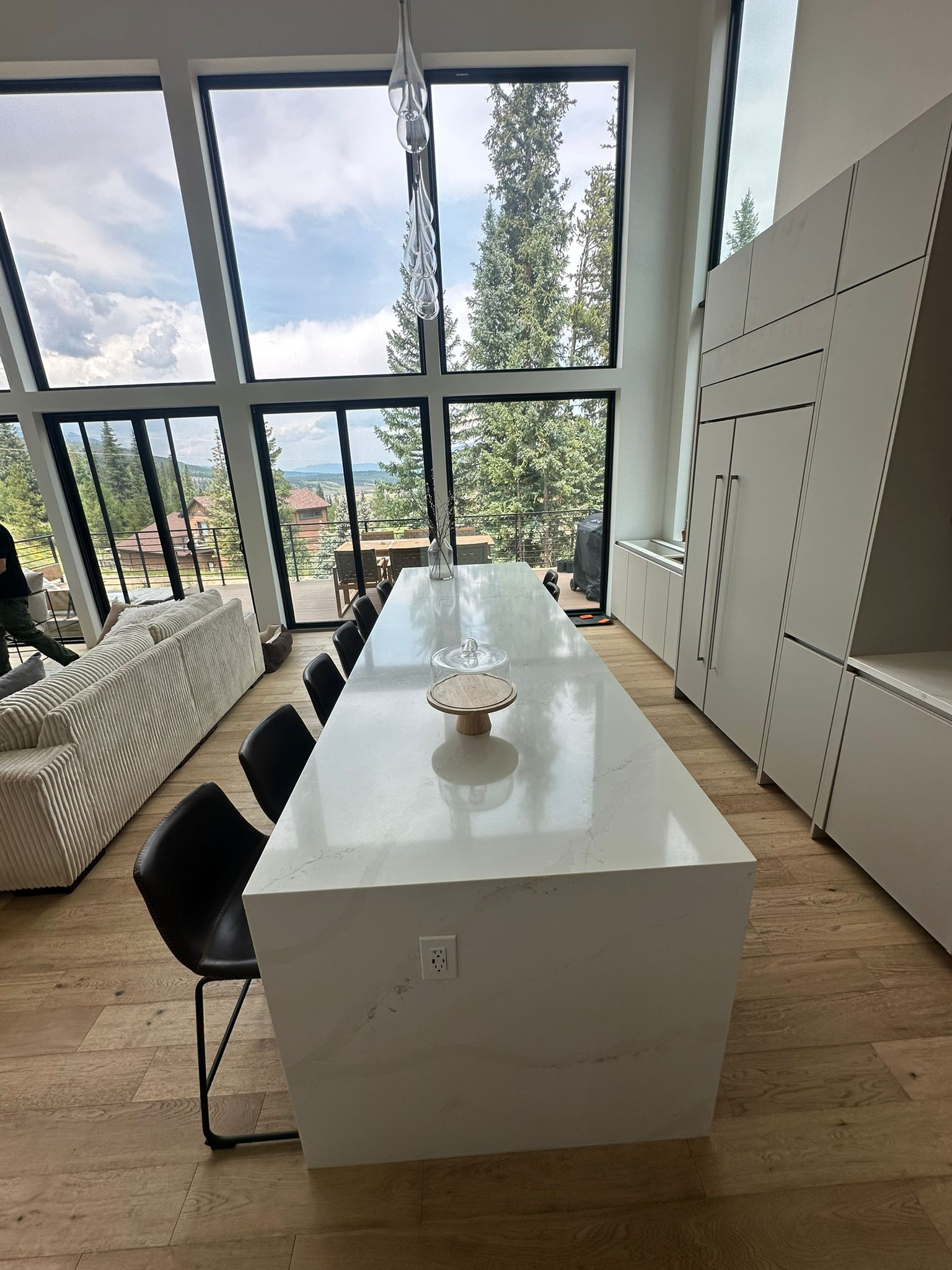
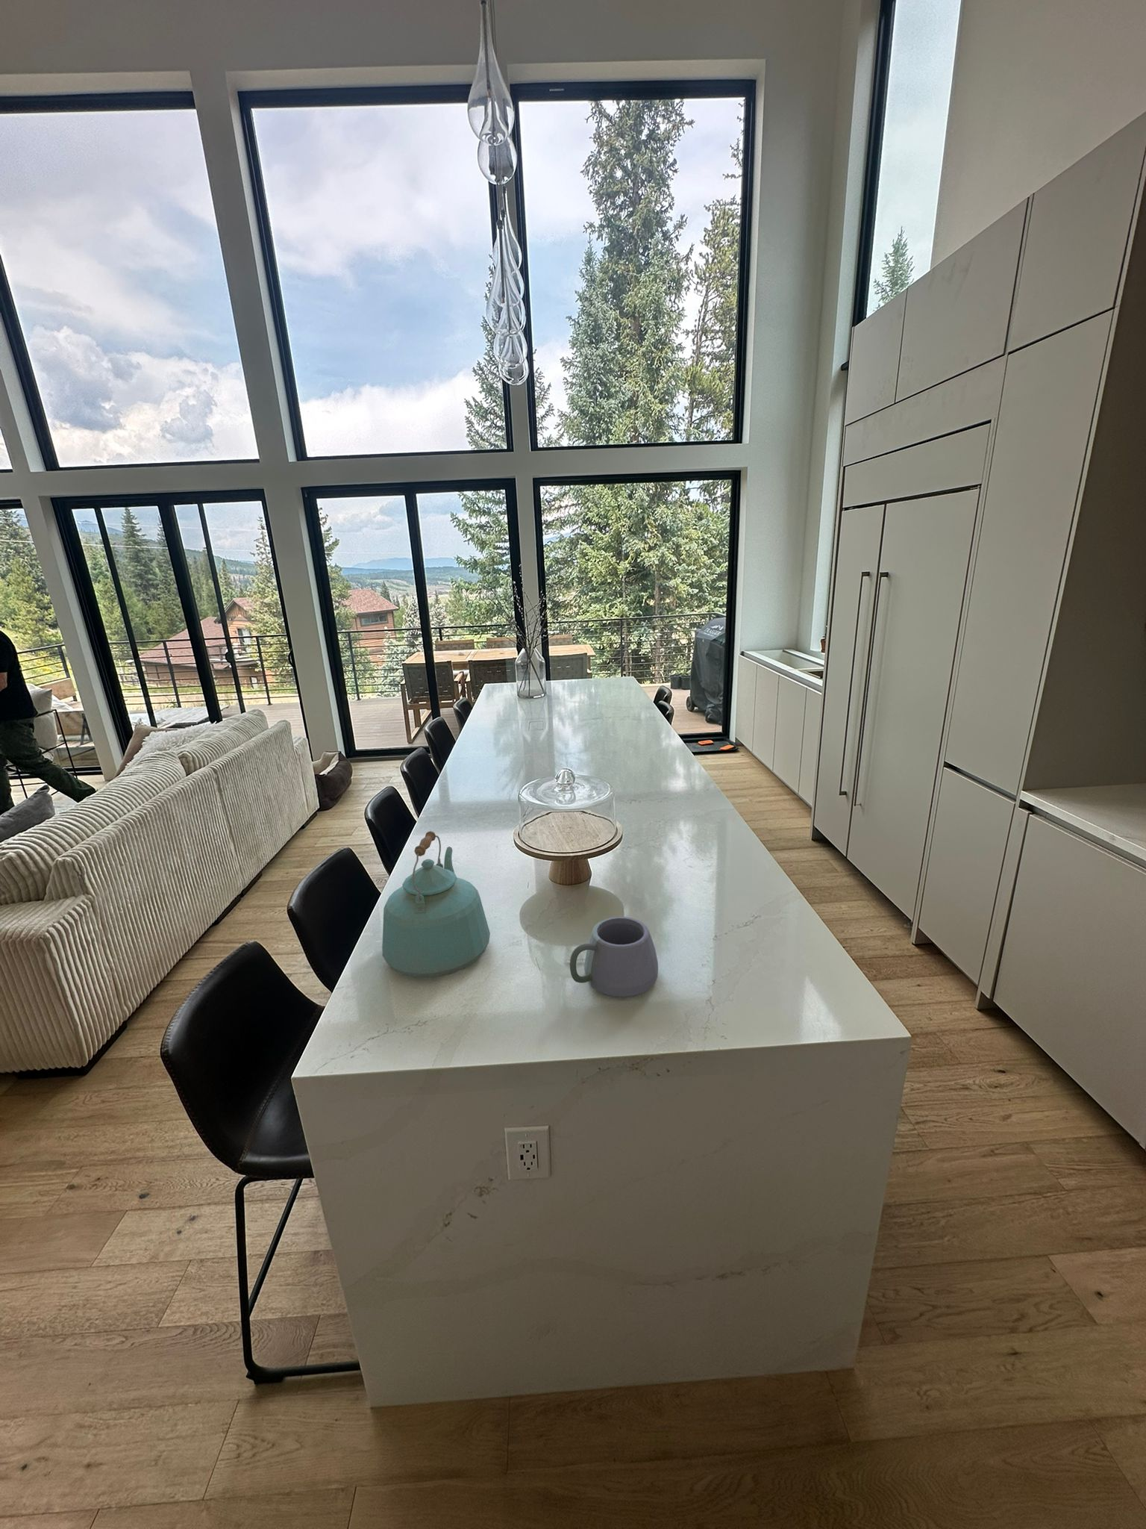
+ kettle [382,831,491,979]
+ mug [566,916,658,998]
